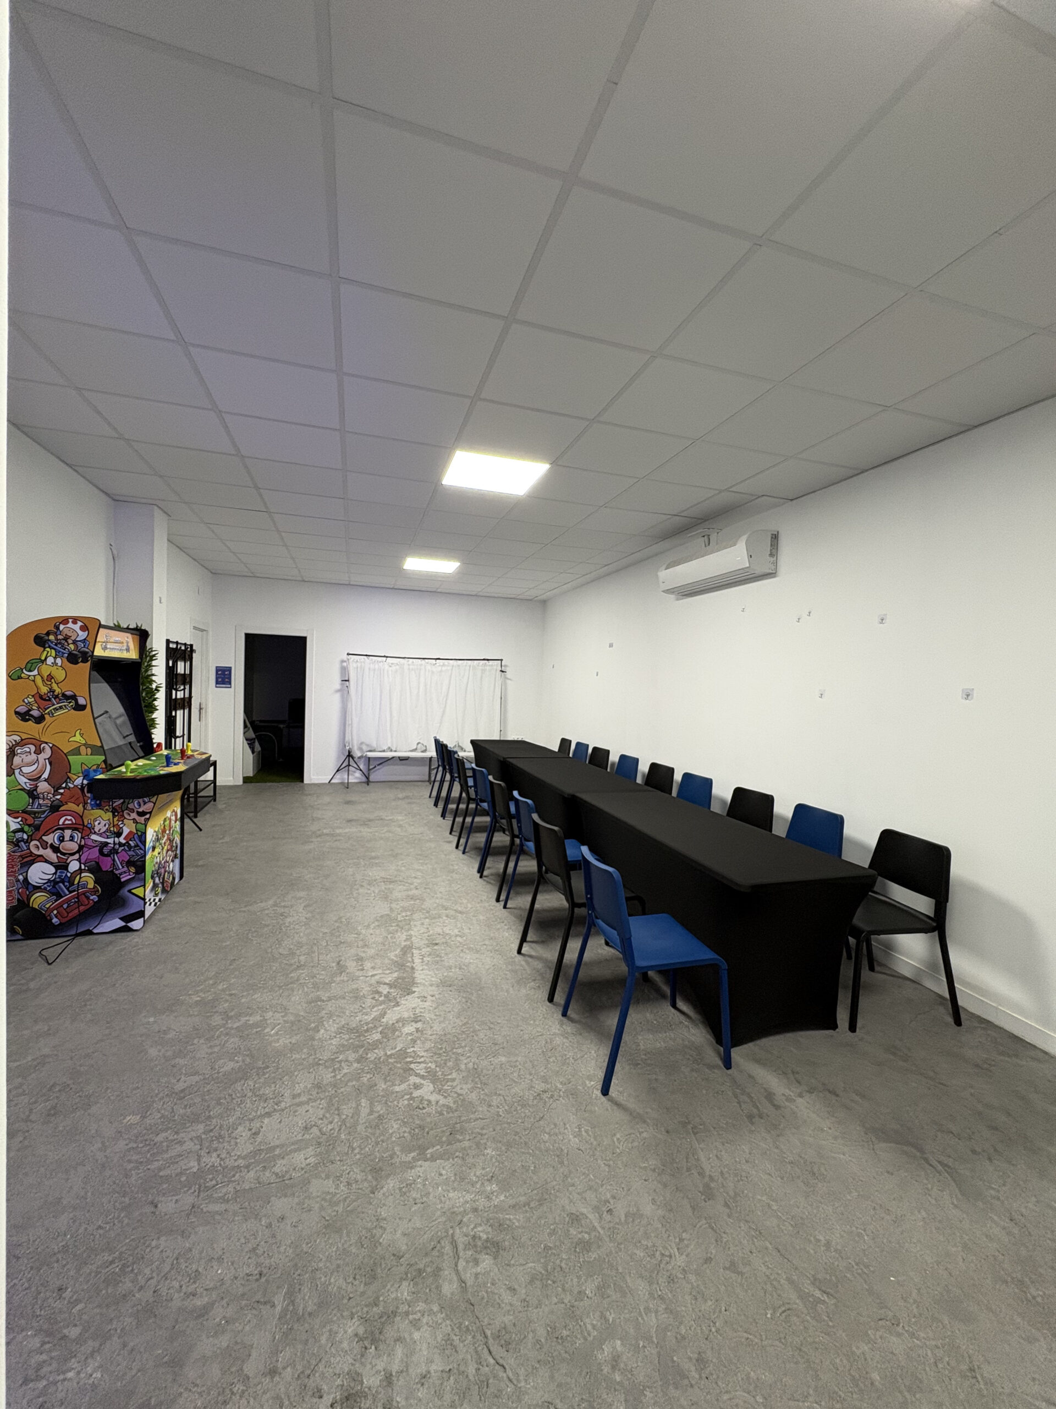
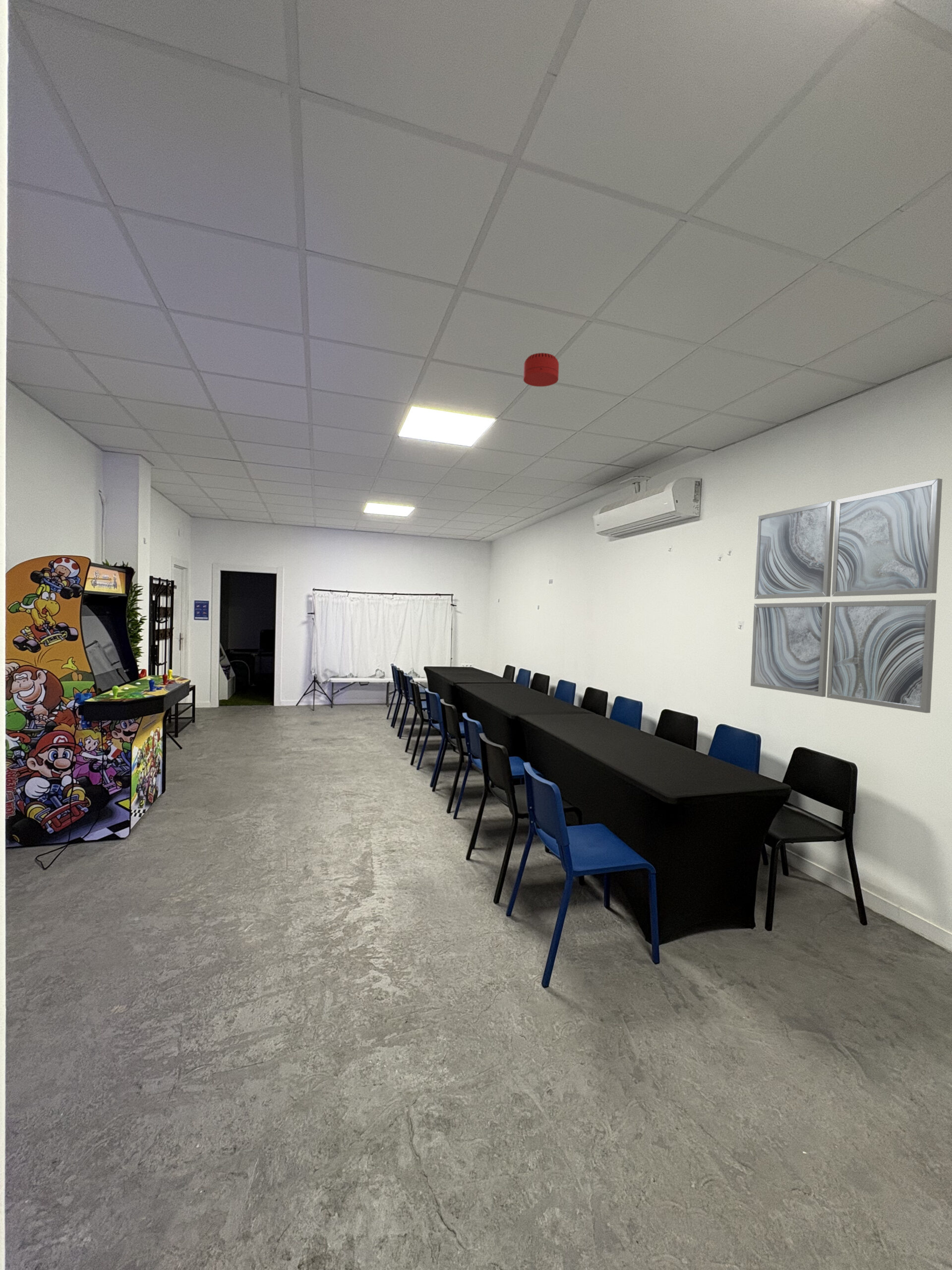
+ wall art [750,478,943,713]
+ smoke detector [523,352,559,387]
